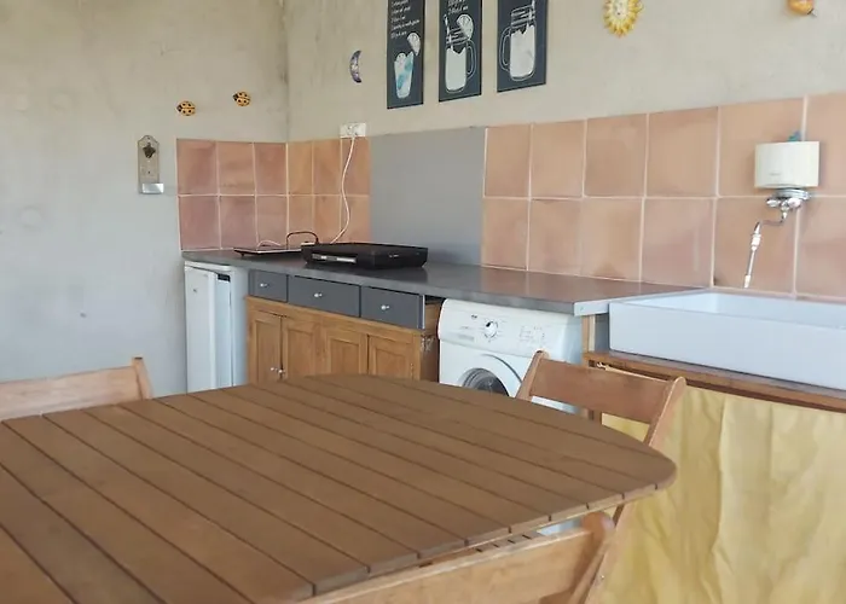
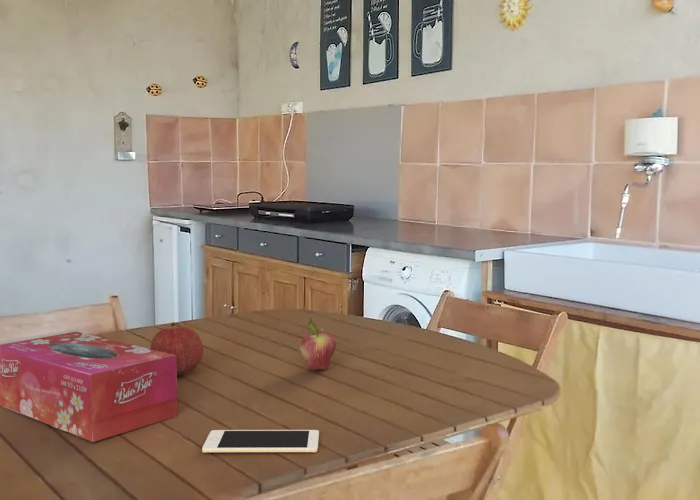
+ cell phone [201,429,320,454]
+ fruit [150,321,204,376]
+ fruit [299,317,337,372]
+ tissue box [0,331,178,443]
